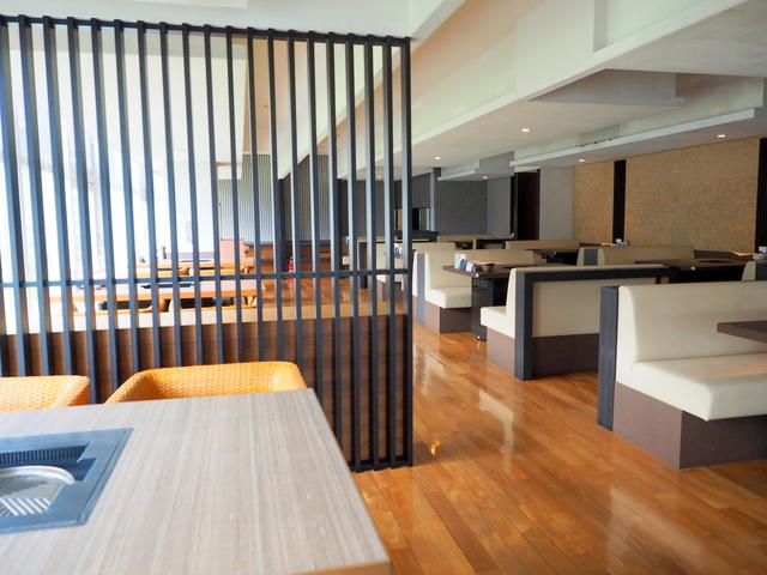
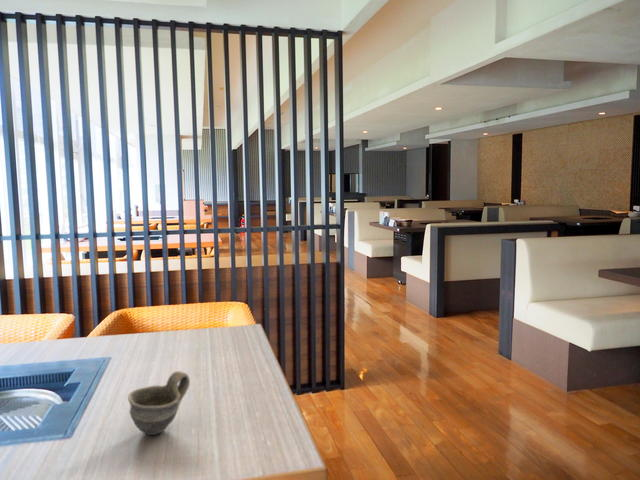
+ cup [127,370,191,436]
